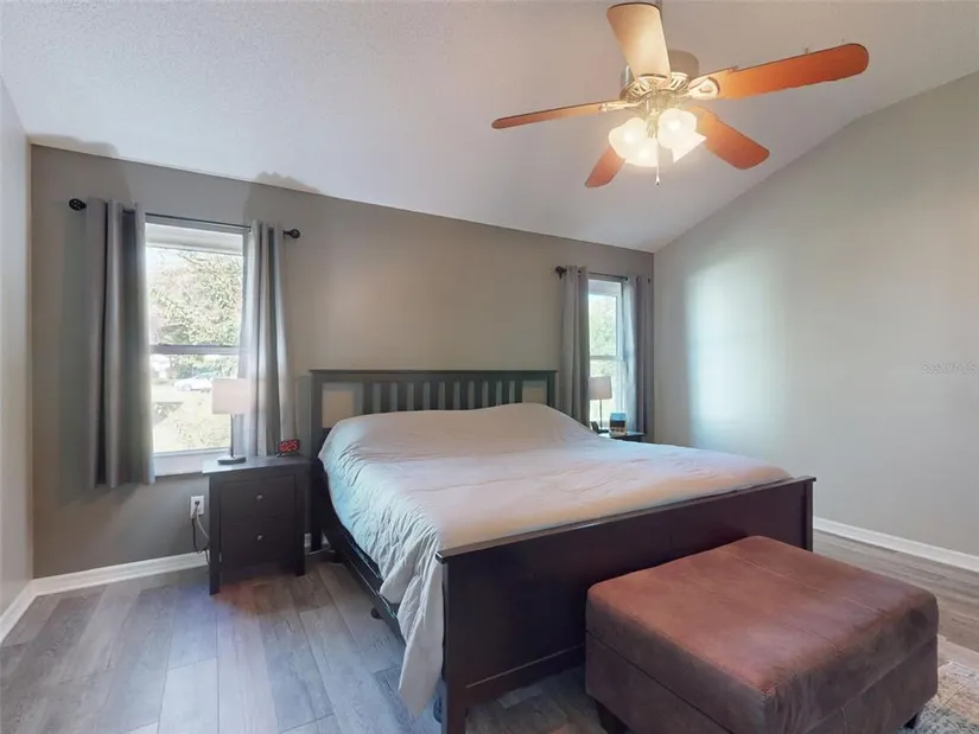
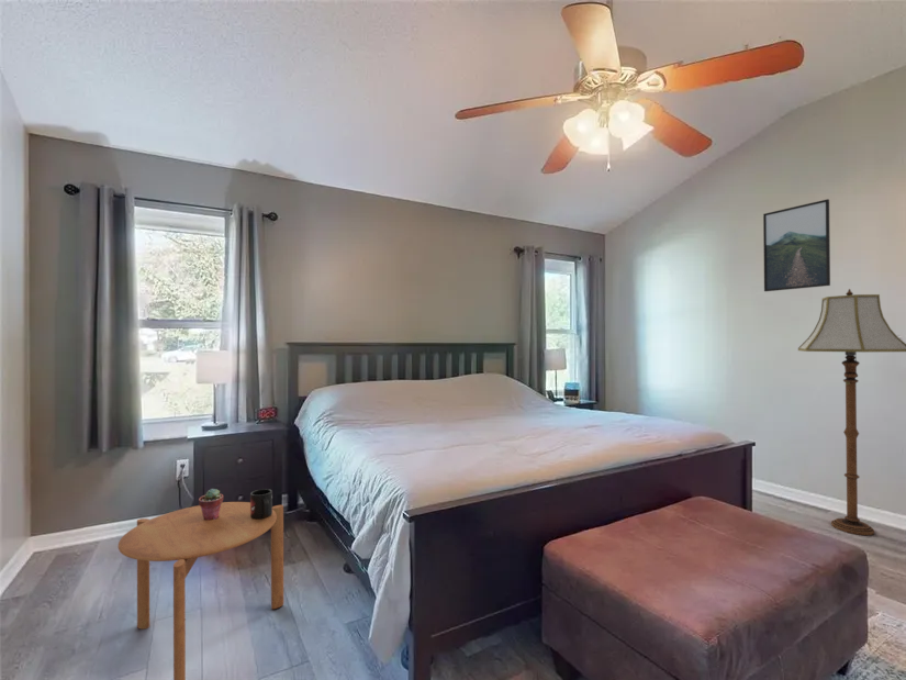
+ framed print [762,198,831,292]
+ potted succulent [198,488,224,521]
+ side table [118,501,284,680]
+ floor lamp [797,288,906,536]
+ mug [249,488,273,520]
